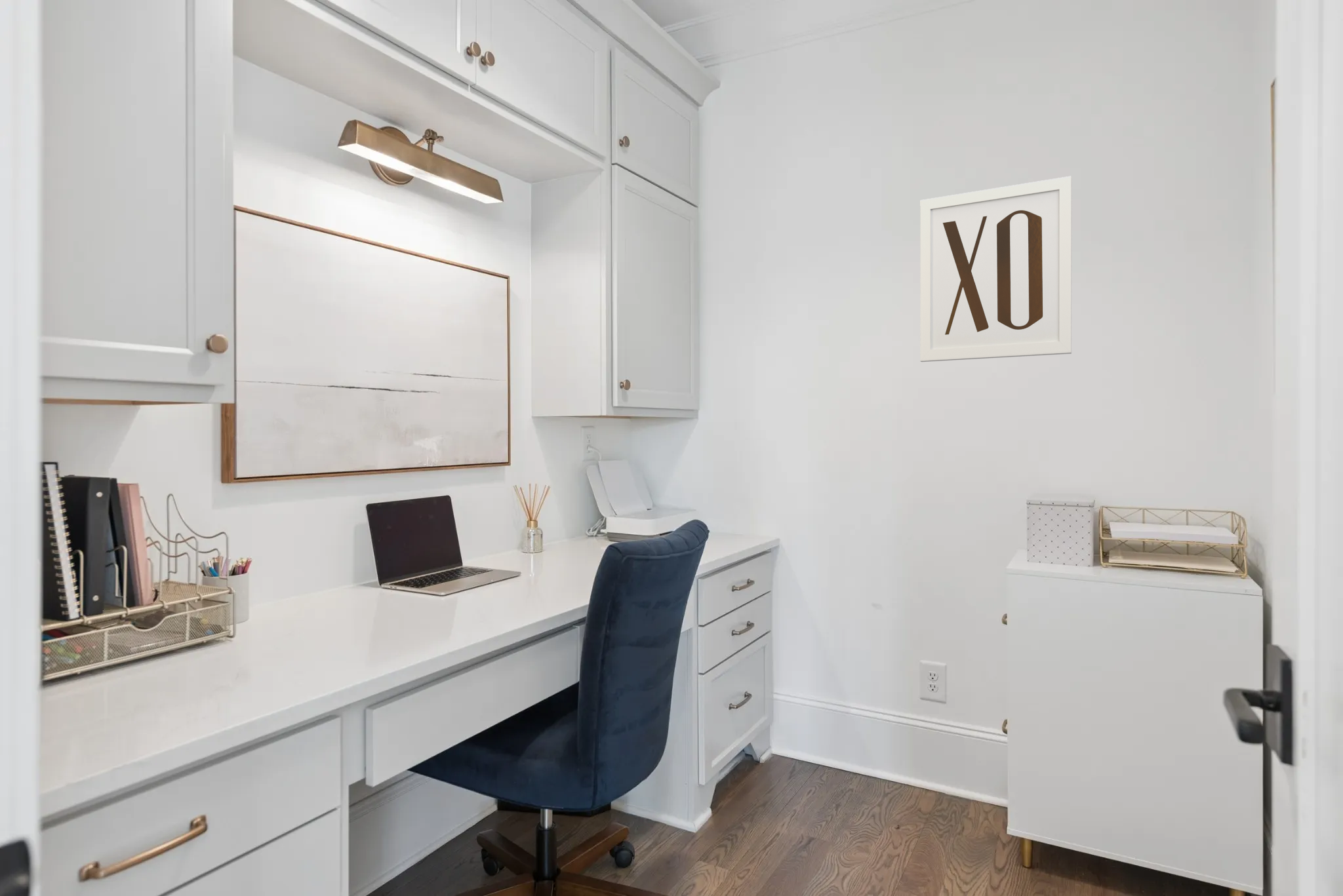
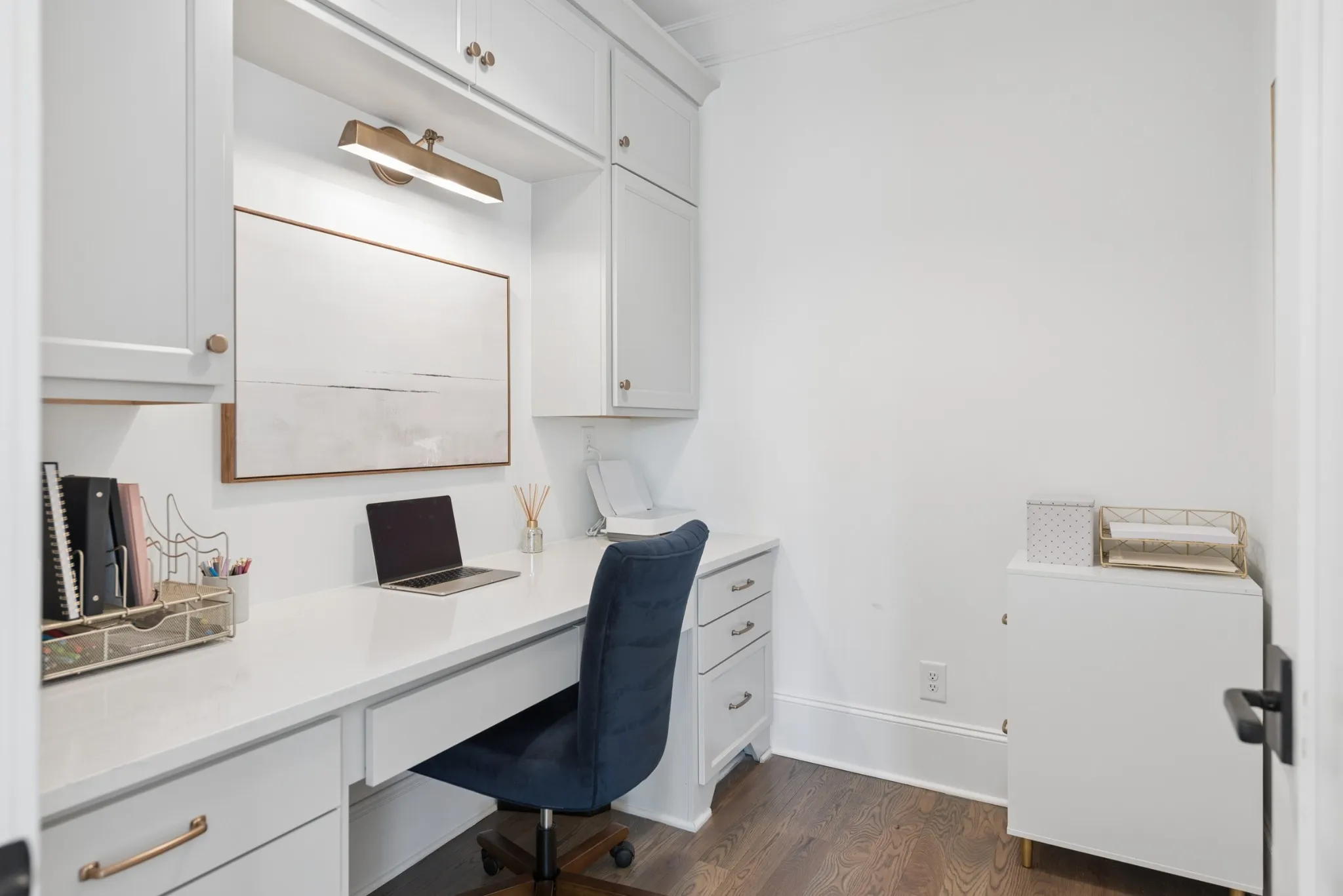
- wall art [919,176,1072,362]
